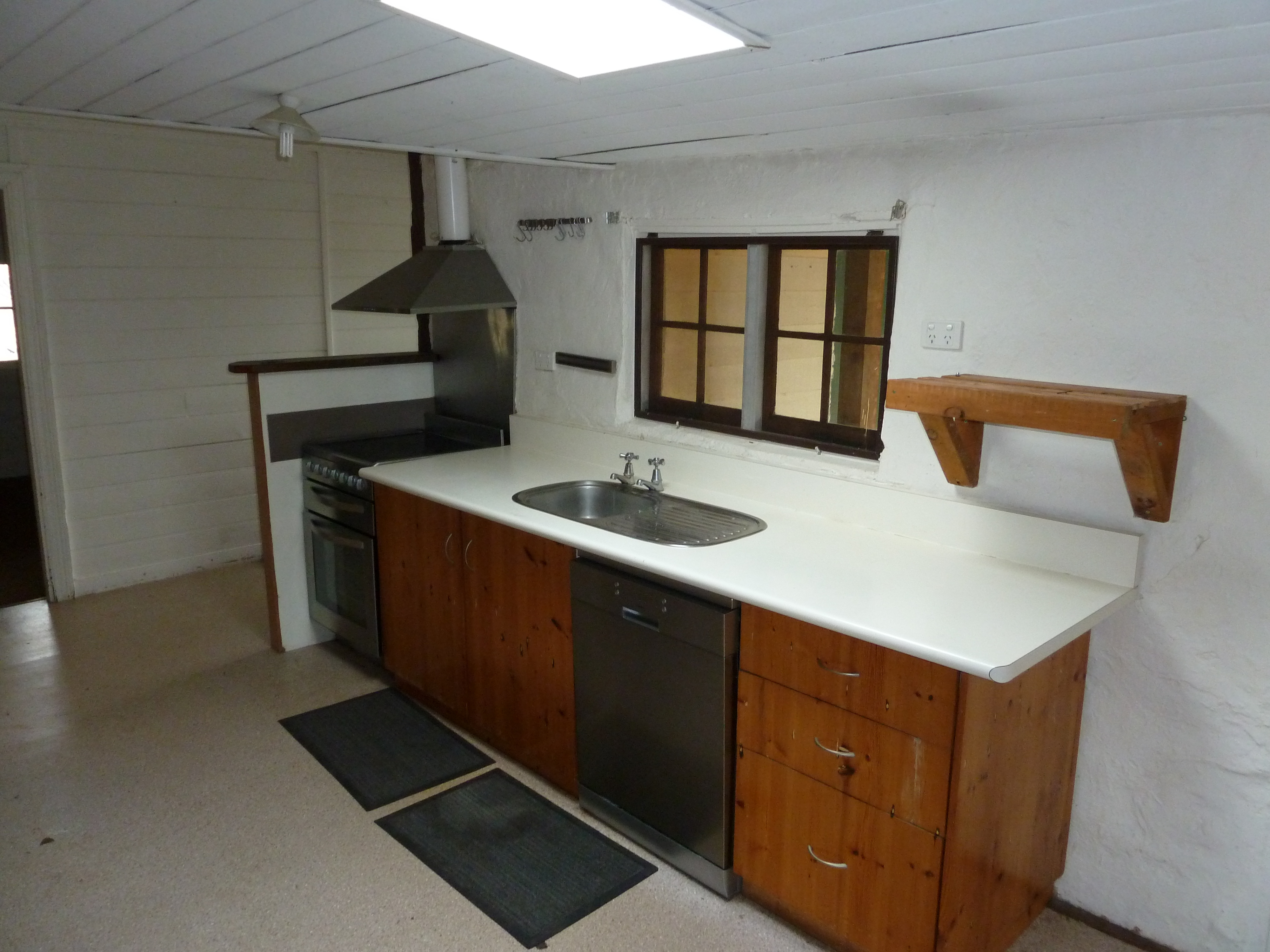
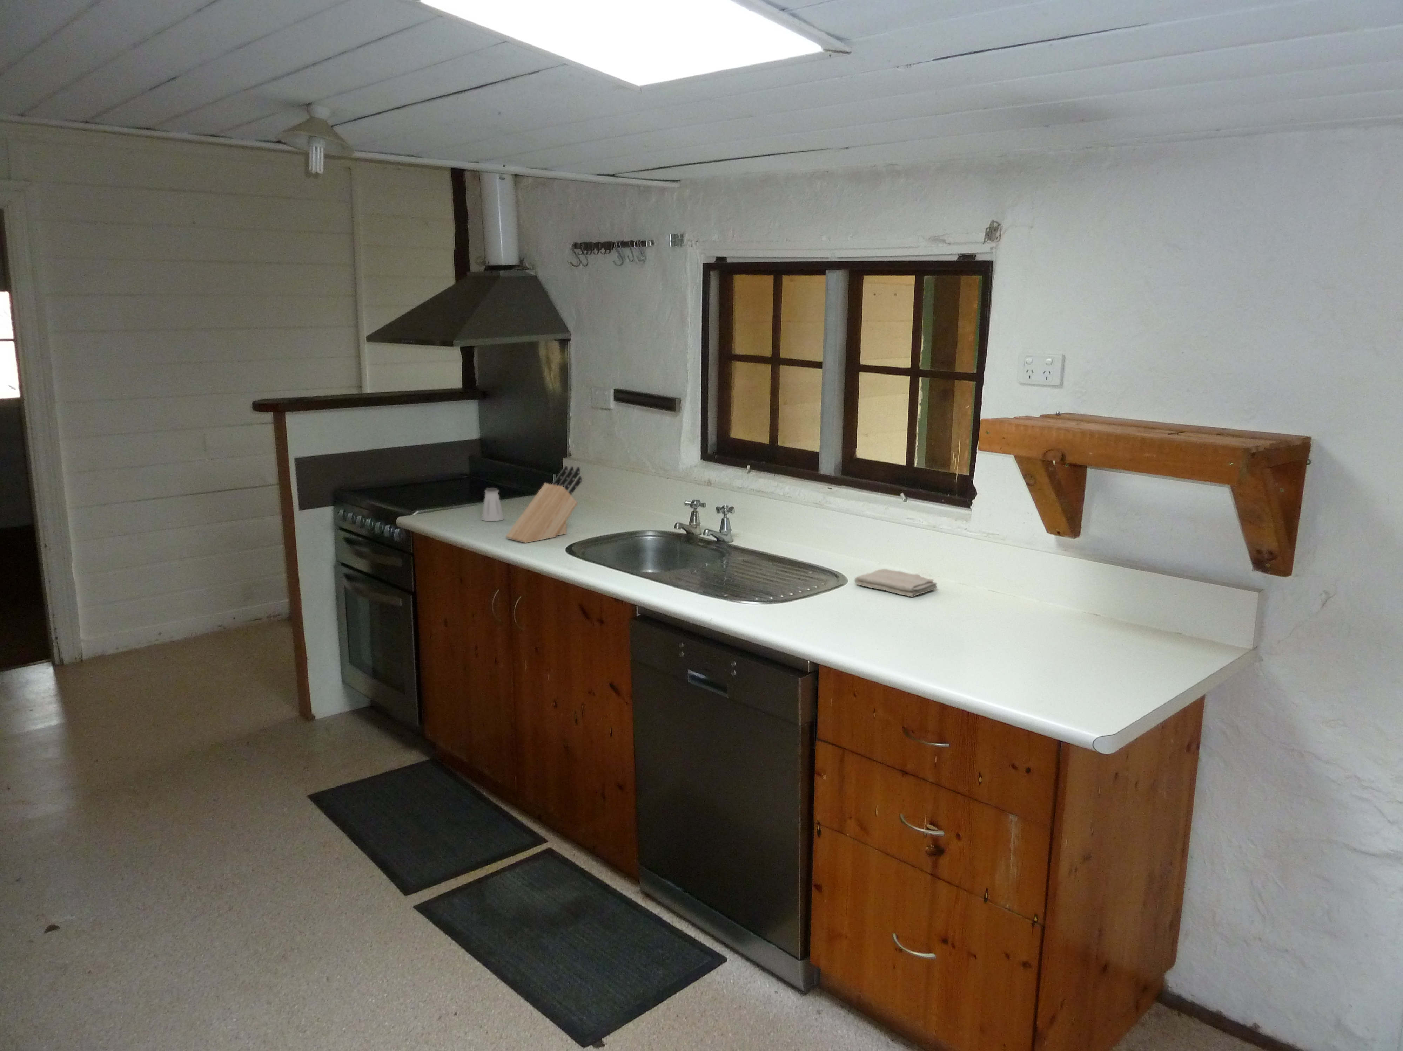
+ saltshaker [481,487,505,521]
+ washcloth [854,569,938,597]
+ knife block [505,465,582,543]
